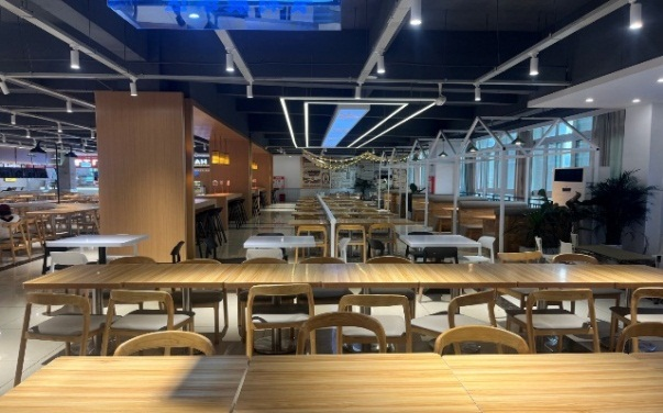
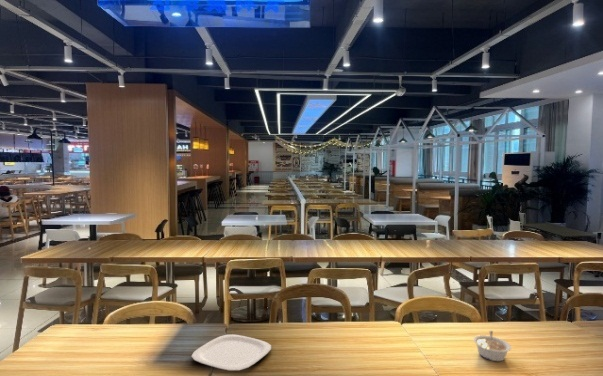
+ legume [473,330,512,362]
+ plate [190,334,272,372]
